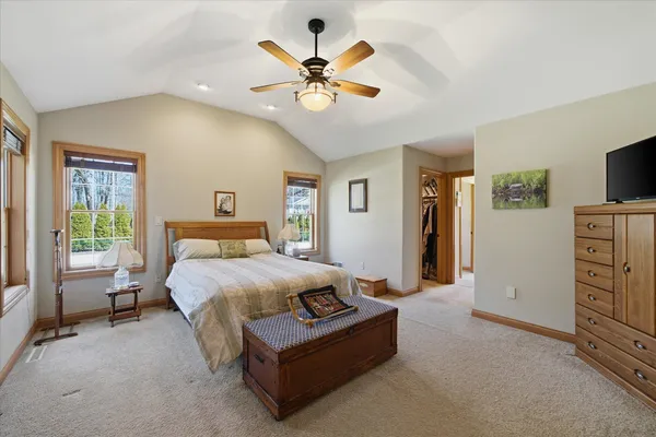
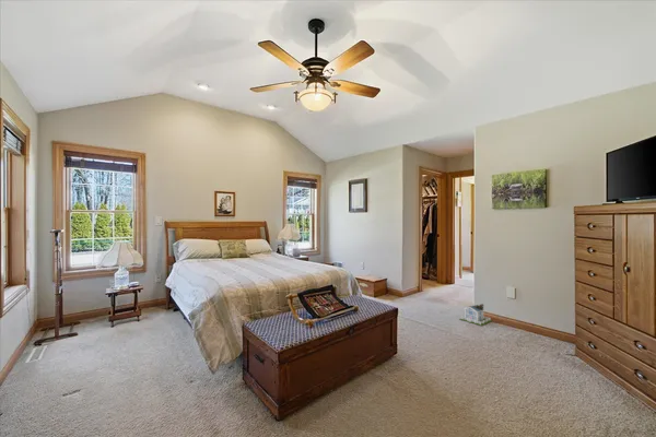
+ toy house [458,303,493,327]
